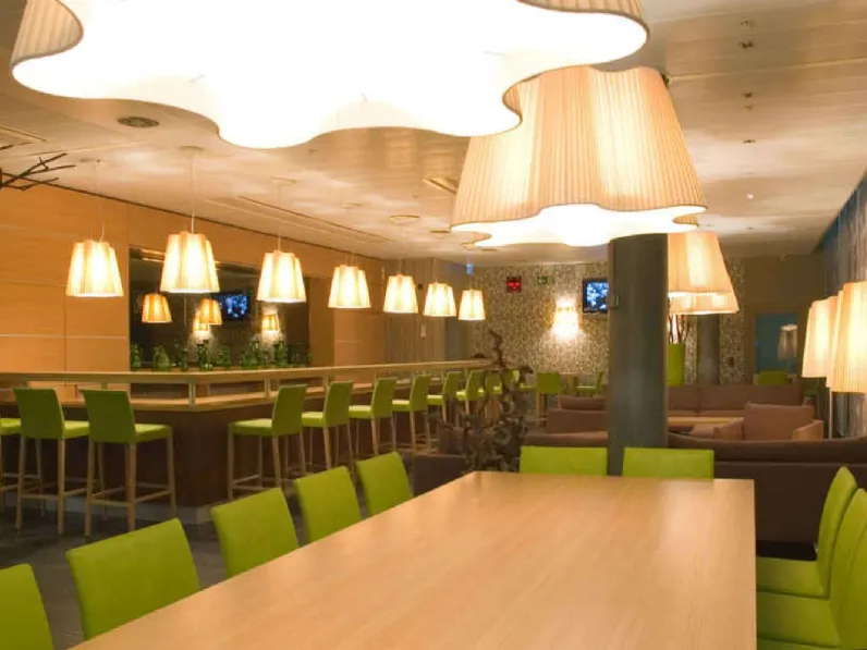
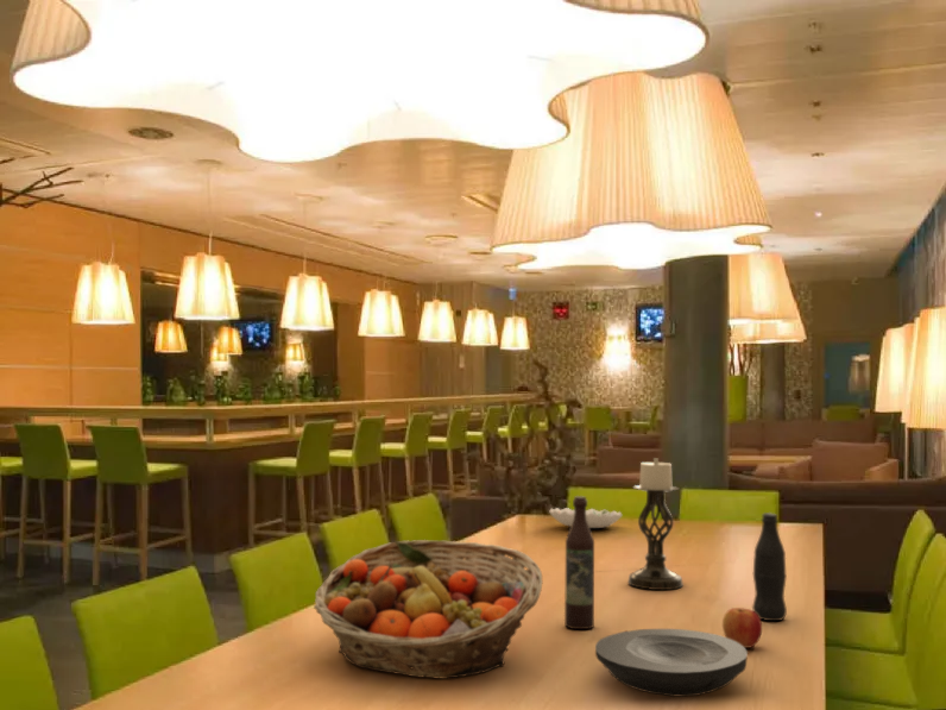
+ candle holder [627,457,685,591]
+ apple [721,607,763,649]
+ decorative bowl [548,507,623,529]
+ plate [594,628,749,697]
+ wine bottle [563,495,595,630]
+ bottle [751,511,788,622]
+ fruit basket [313,539,544,680]
